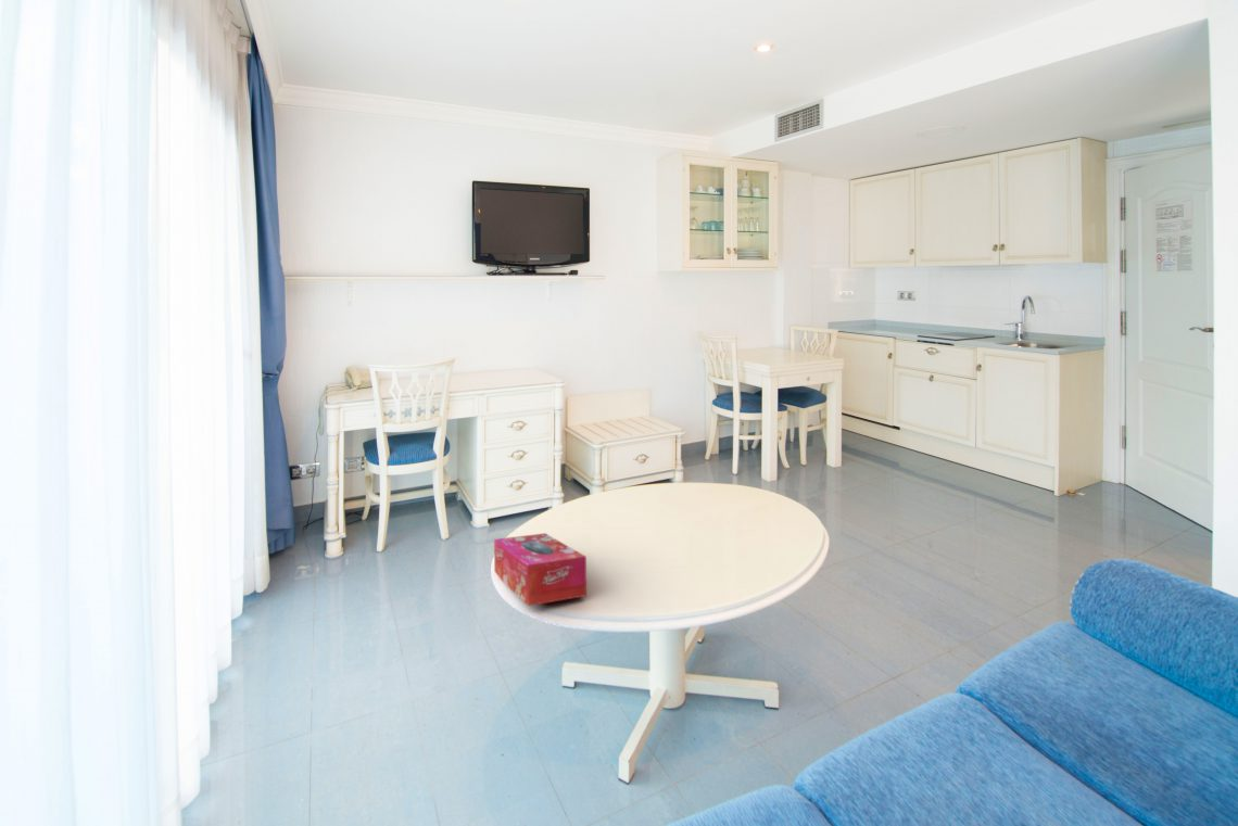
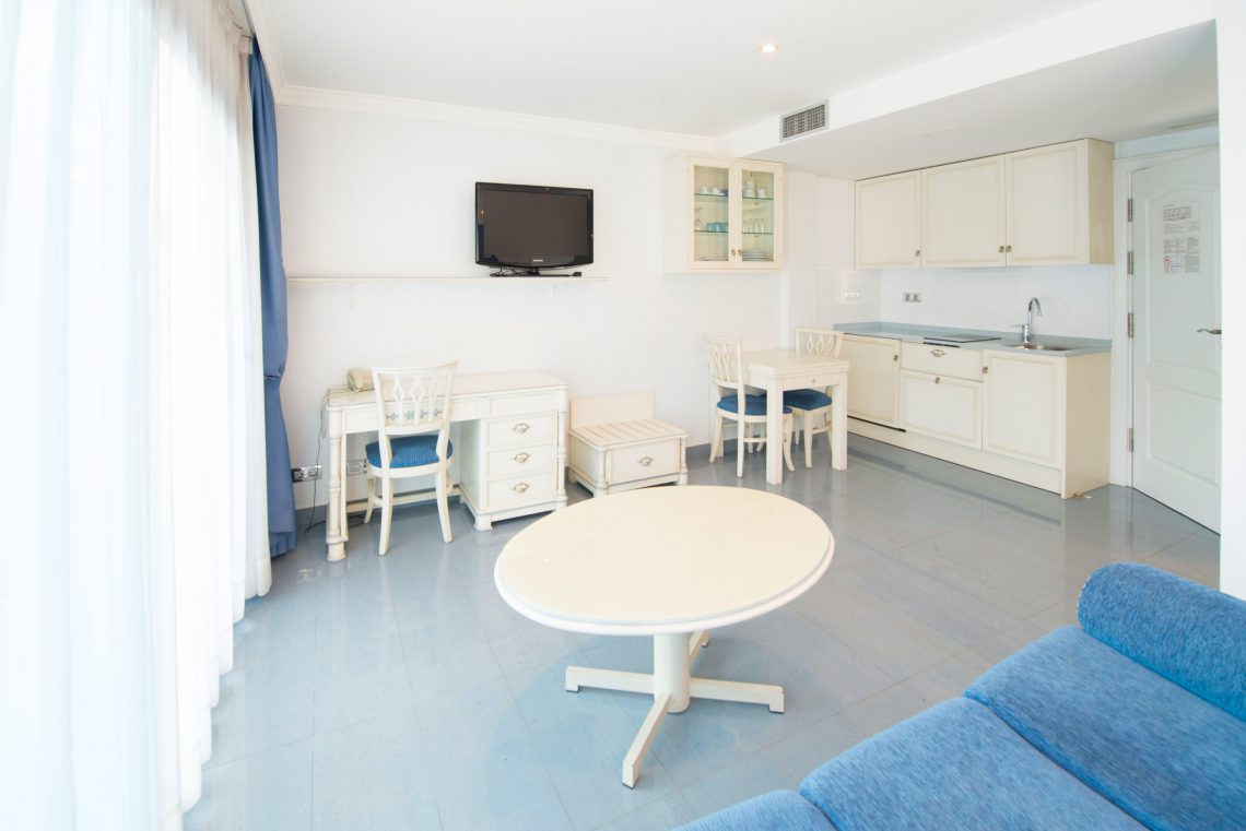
- tissue box [493,532,588,607]
